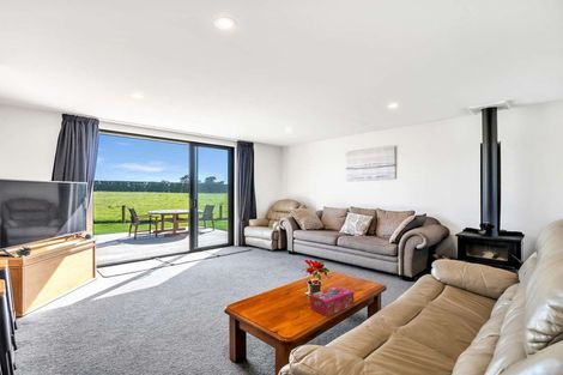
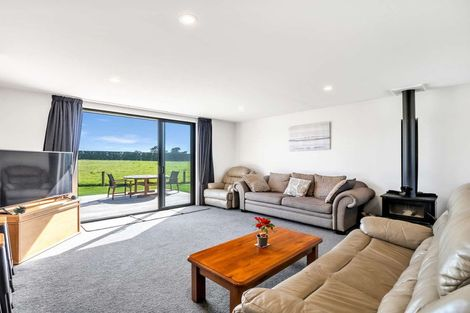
- tissue box [309,285,355,317]
